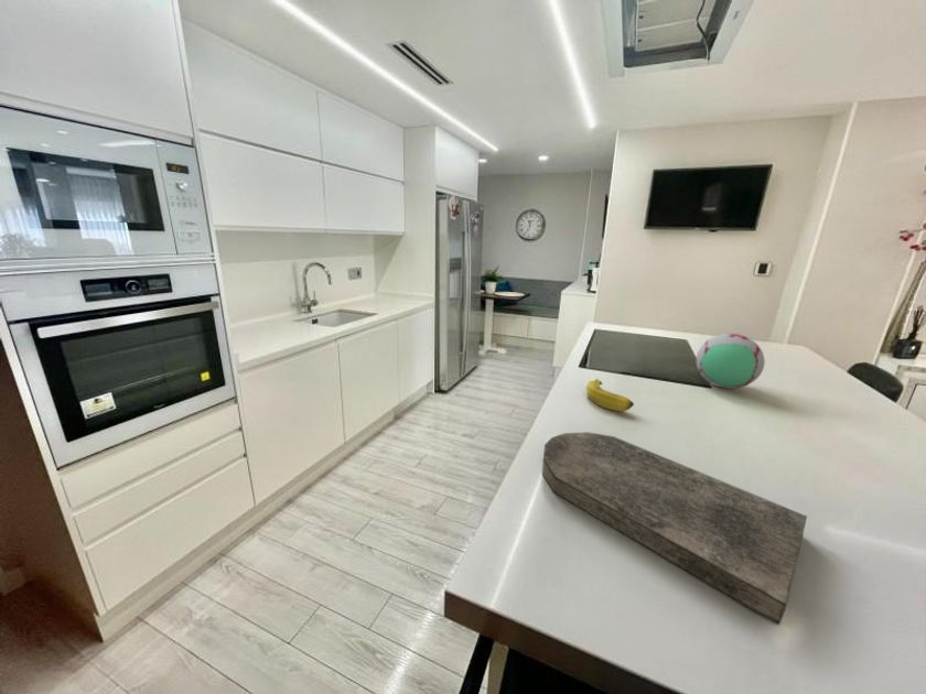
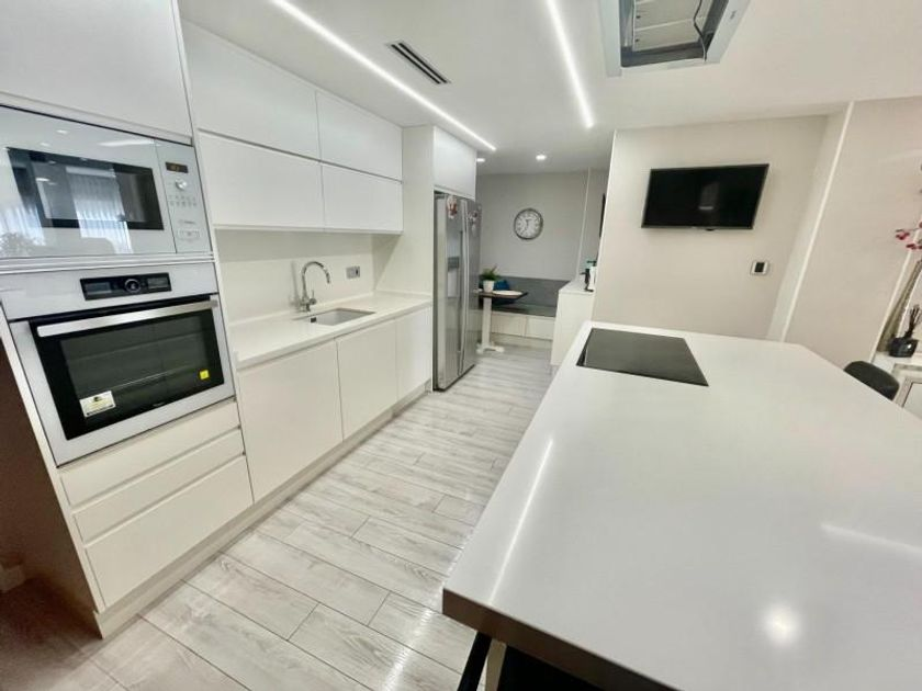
- decorative ball [696,333,766,390]
- banana [585,378,635,412]
- cutting board [541,431,808,627]
